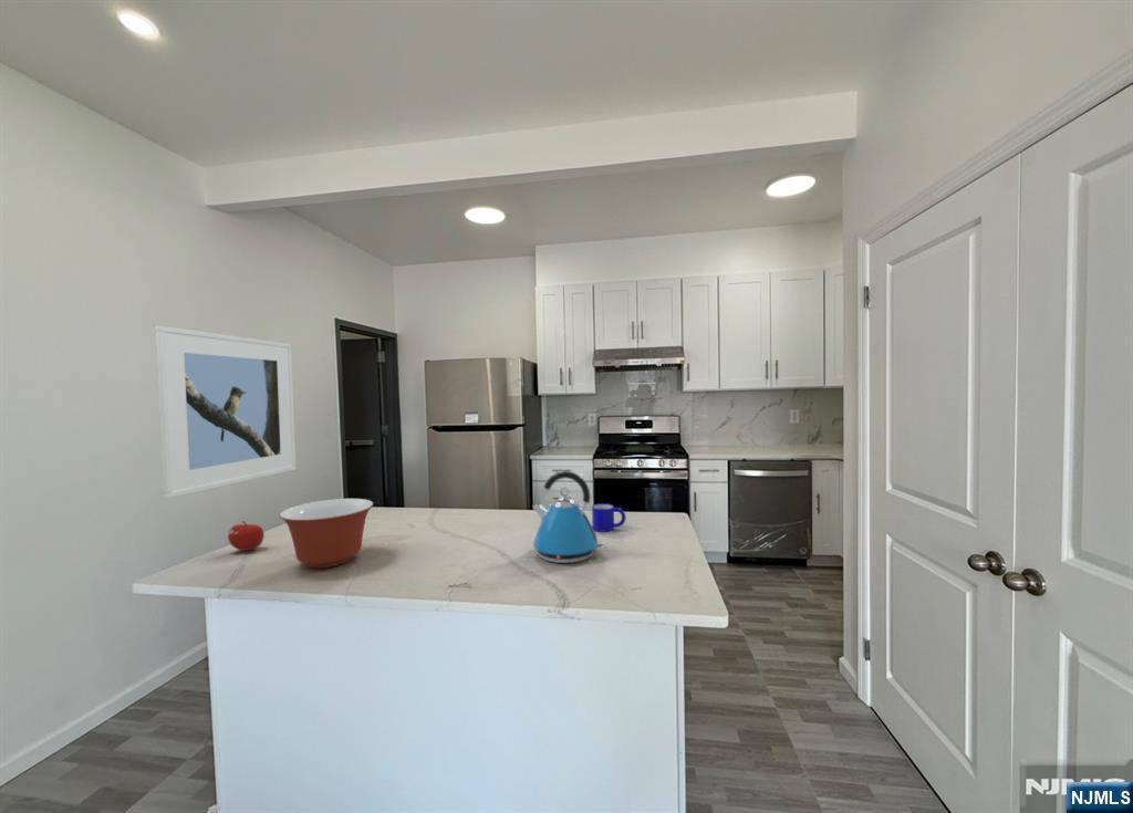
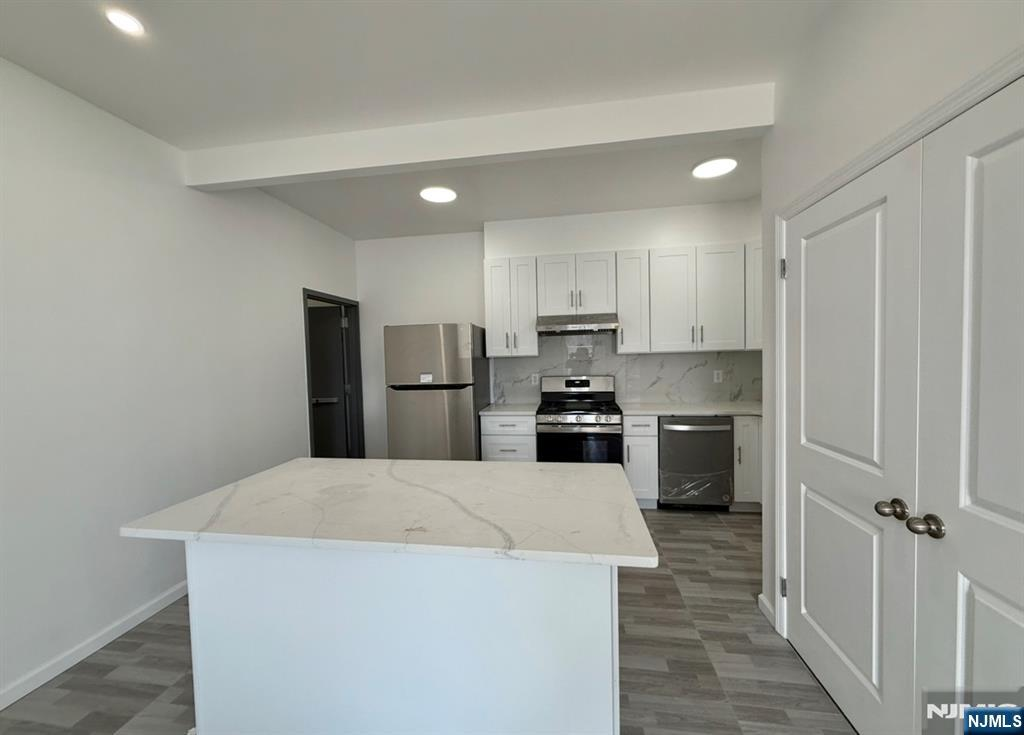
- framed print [154,325,297,500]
- fruit [227,520,266,552]
- mixing bowl [279,498,374,569]
- kettle [532,470,605,564]
- mug [591,502,627,533]
